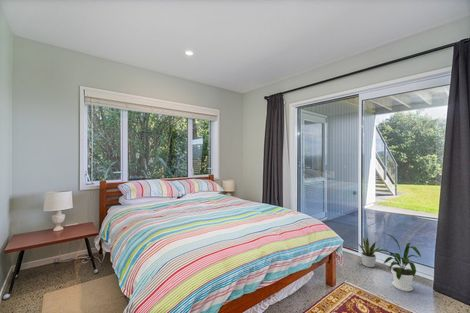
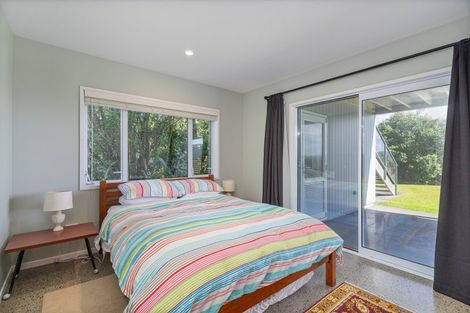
- house plant [372,232,422,292]
- potted plant [357,237,381,268]
